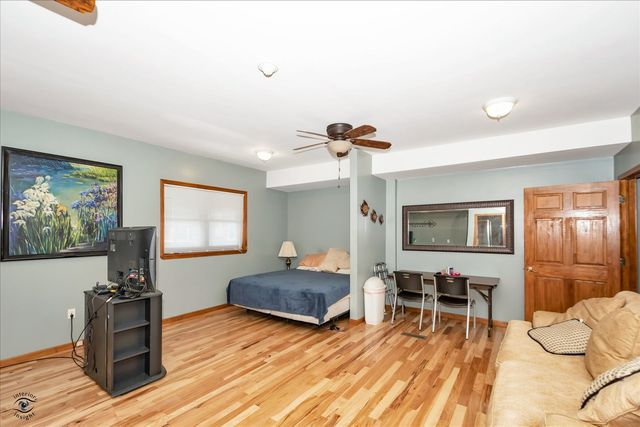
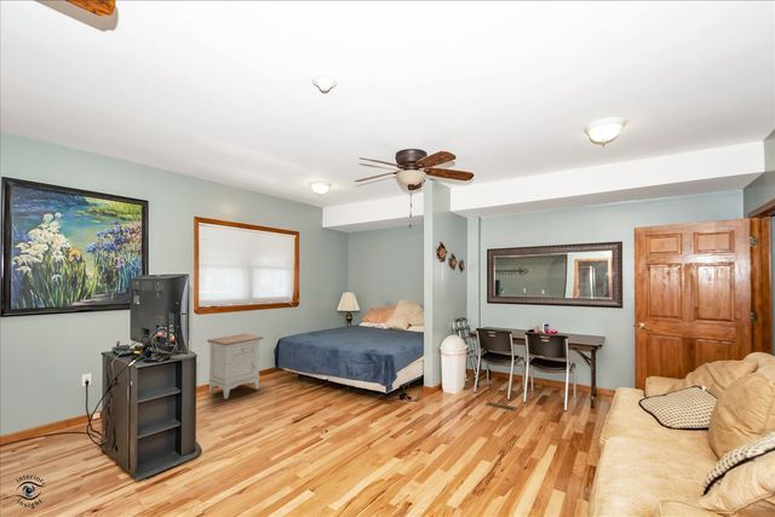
+ nightstand [206,333,265,400]
